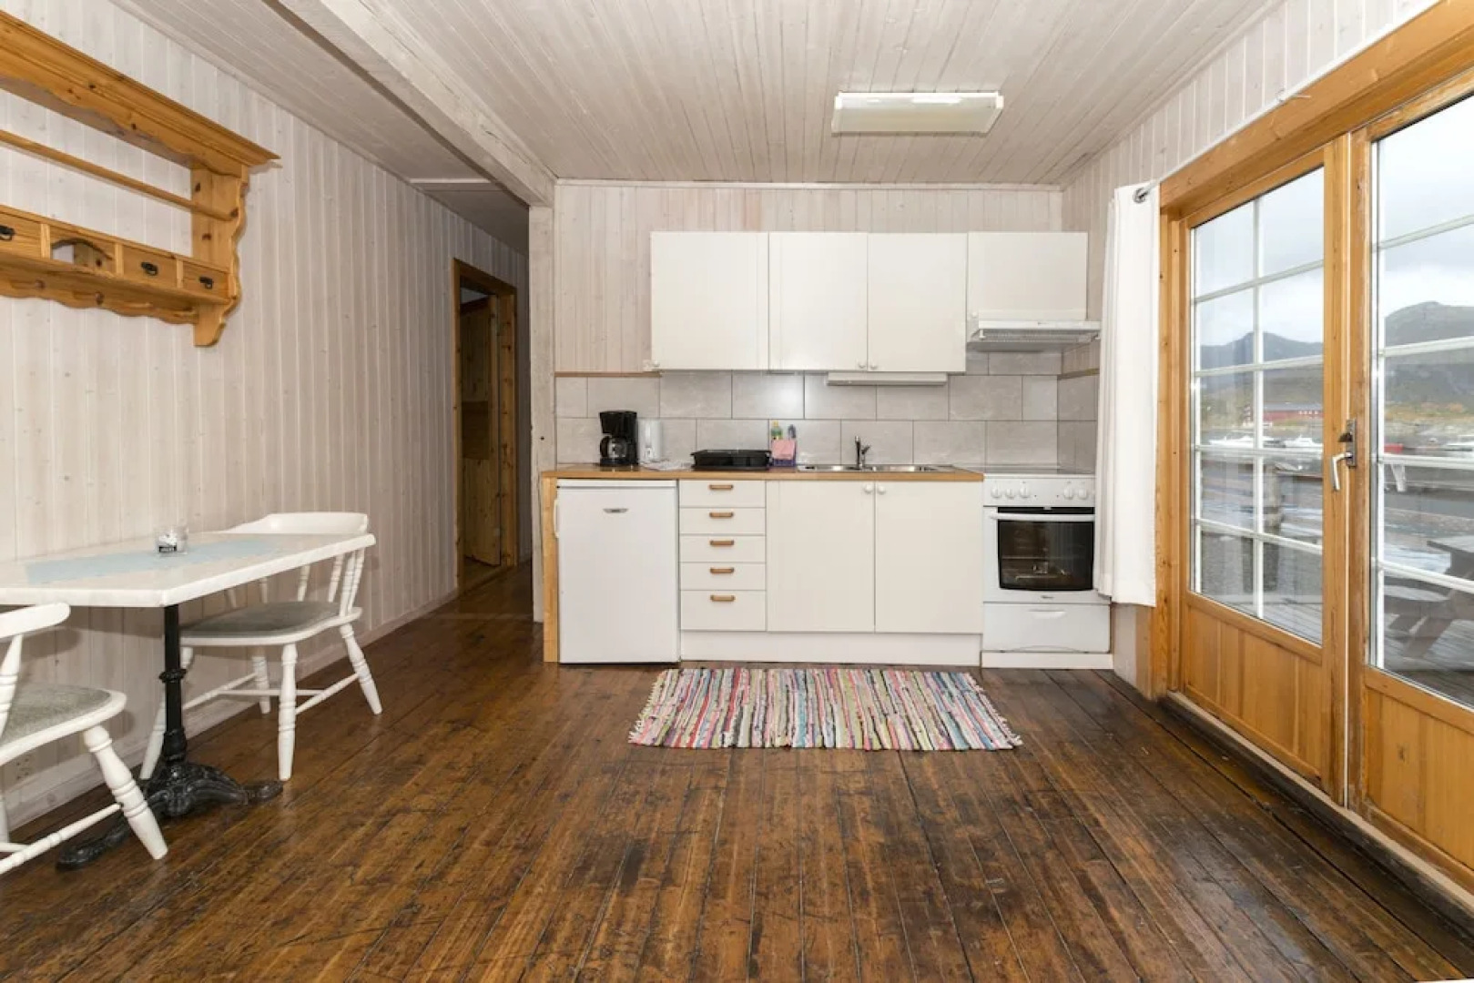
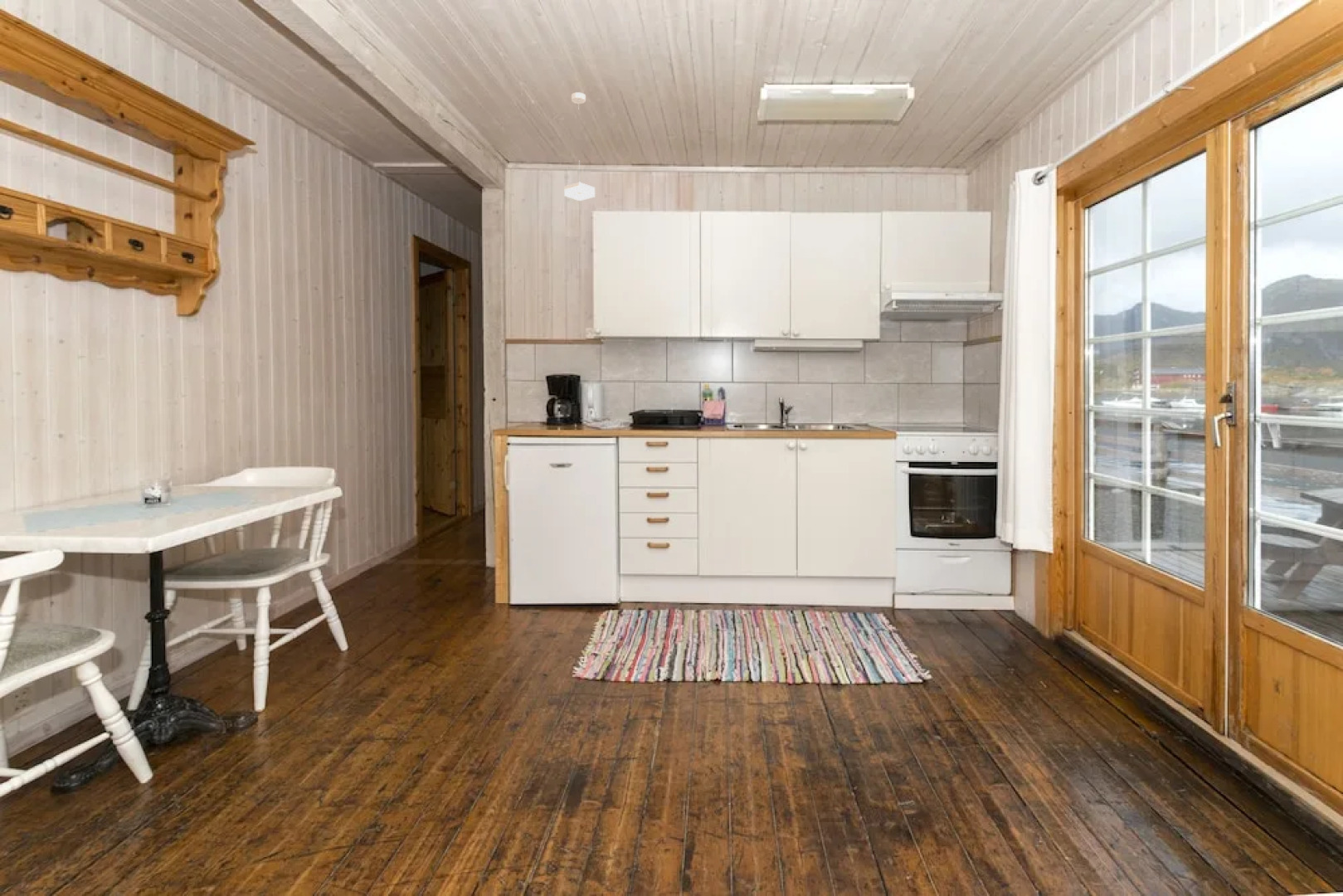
+ pendant lamp [563,91,596,202]
